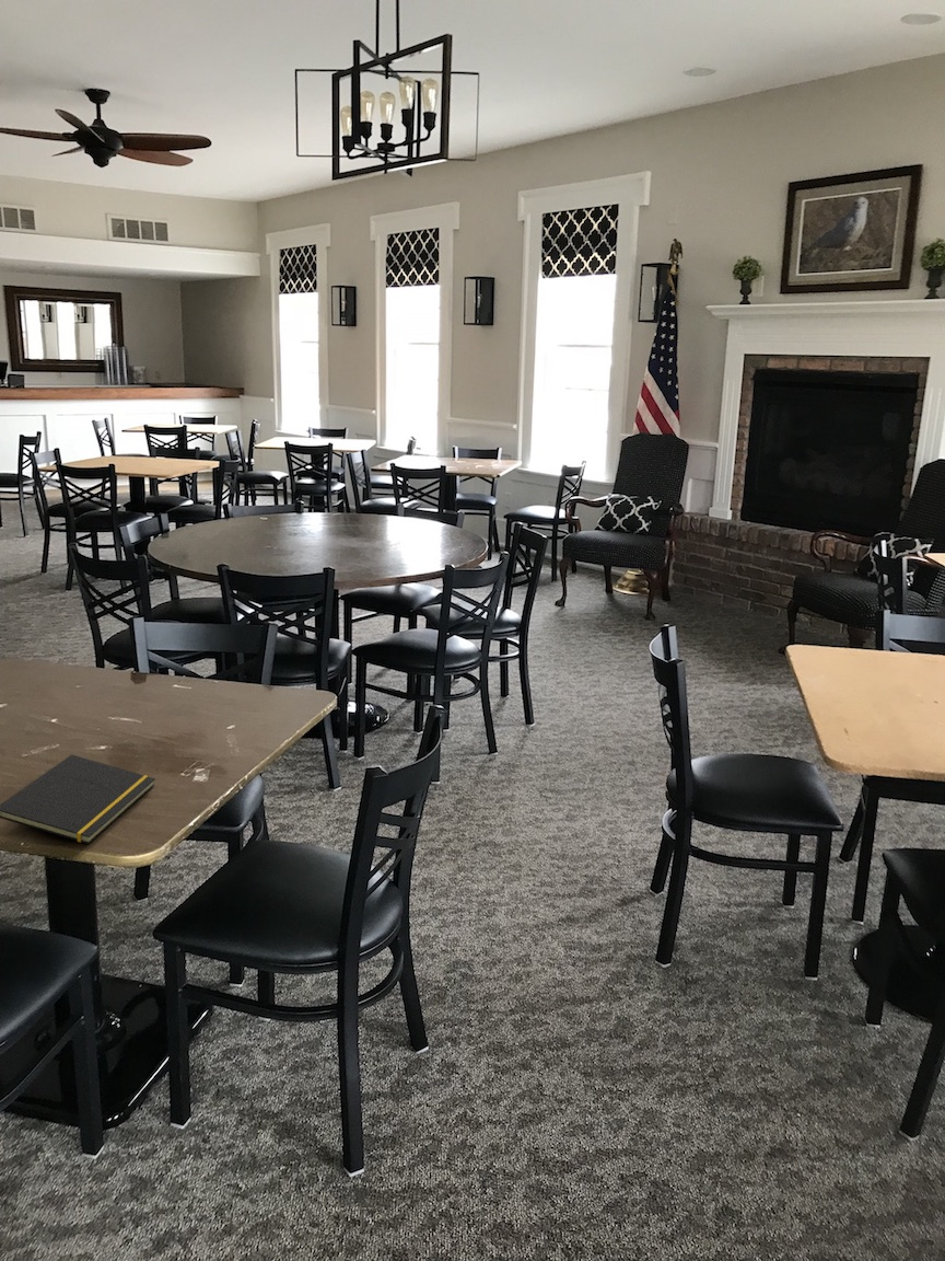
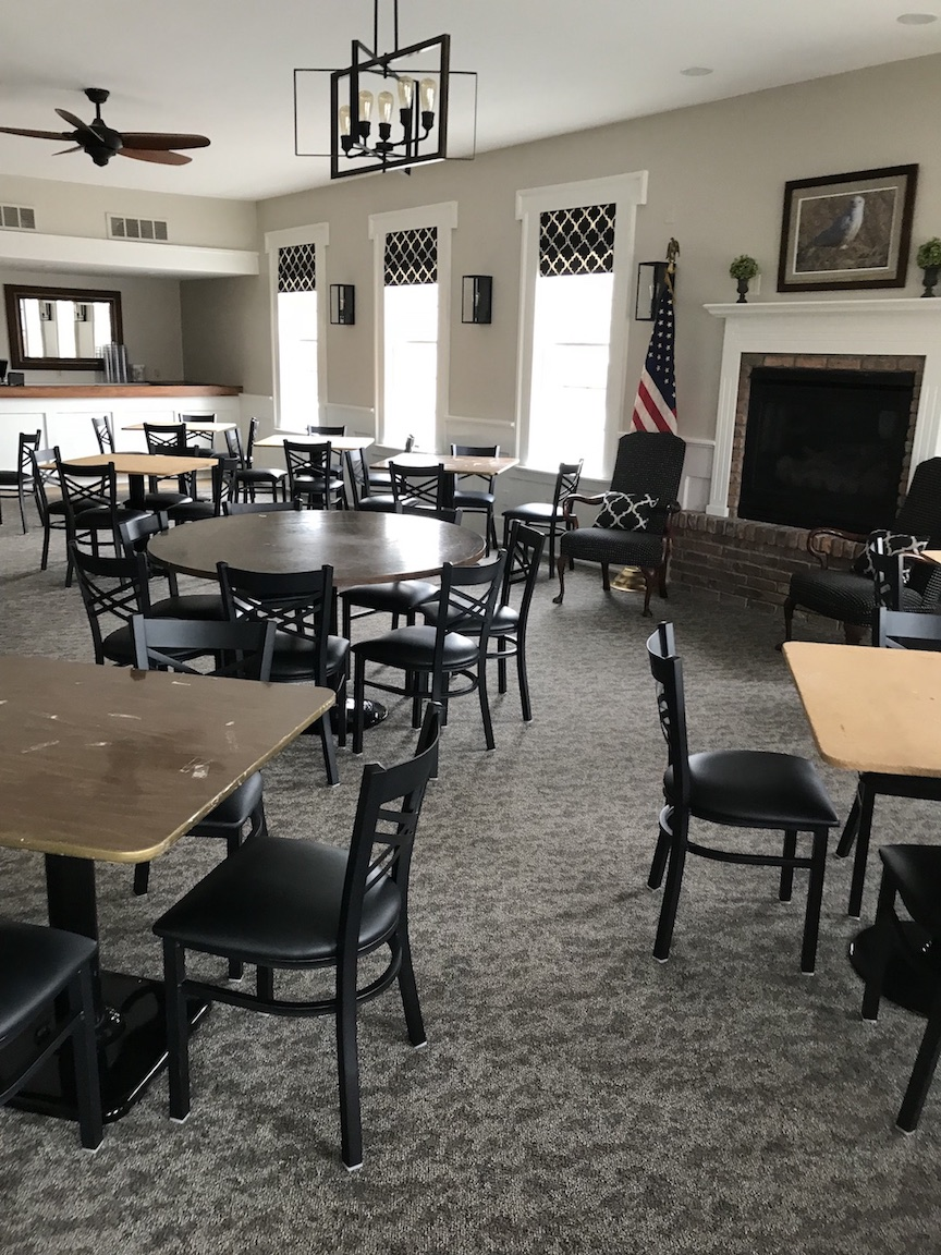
- notepad [0,754,156,845]
